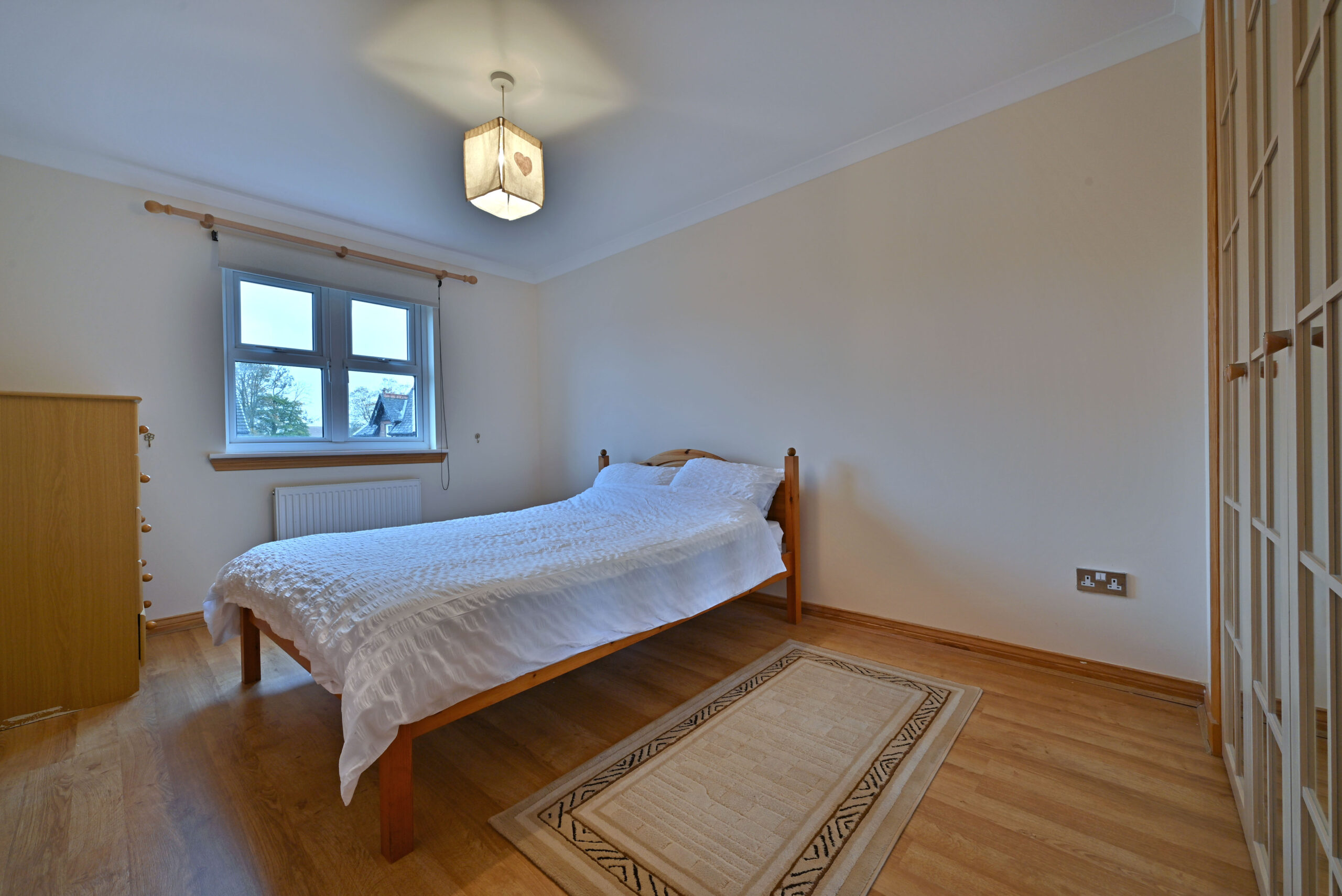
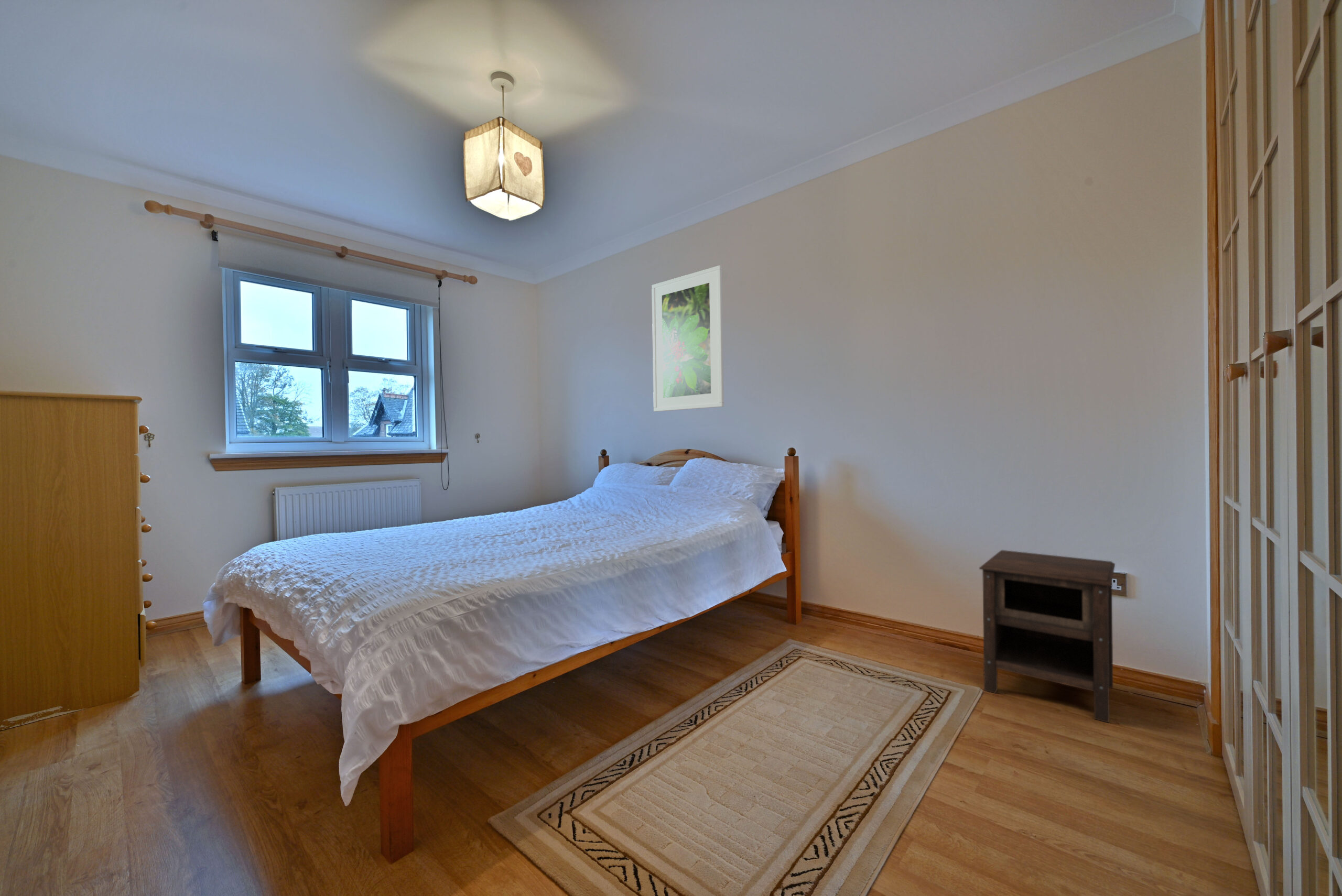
+ nightstand [979,550,1116,724]
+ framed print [651,265,724,412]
